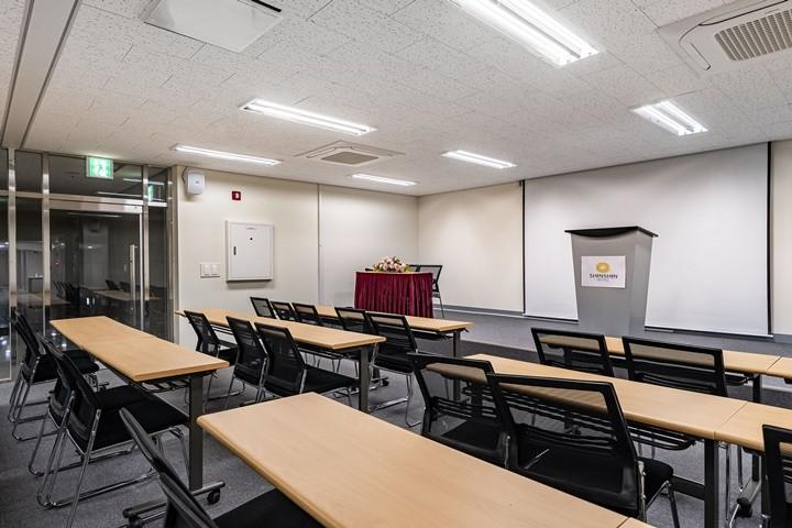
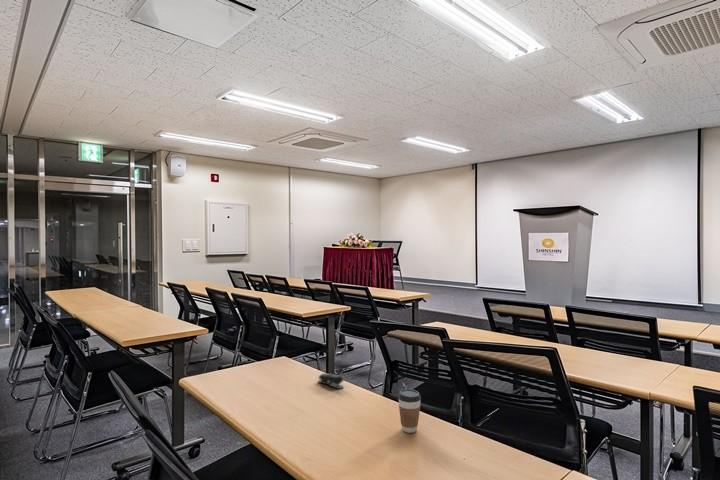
+ stapler [317,372,344,390]
+ coffee cup [397,388,422,434]
